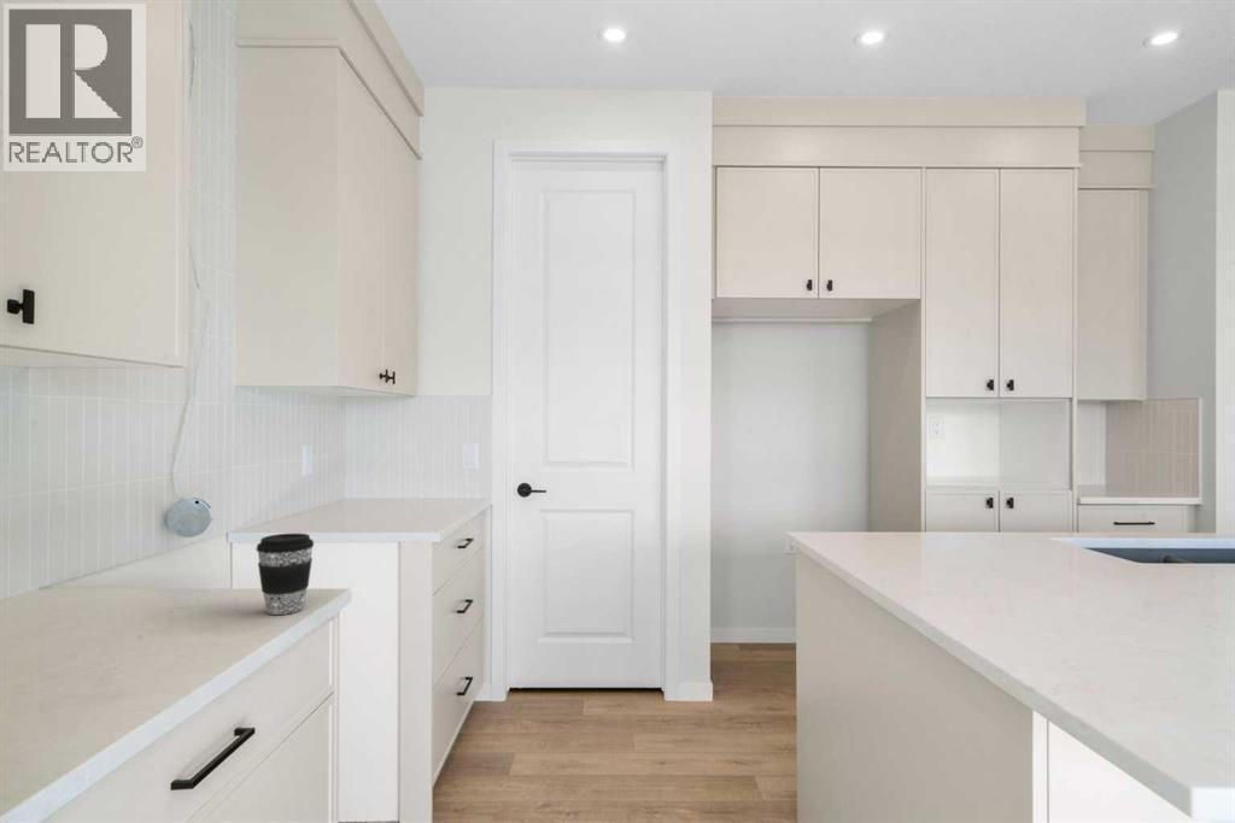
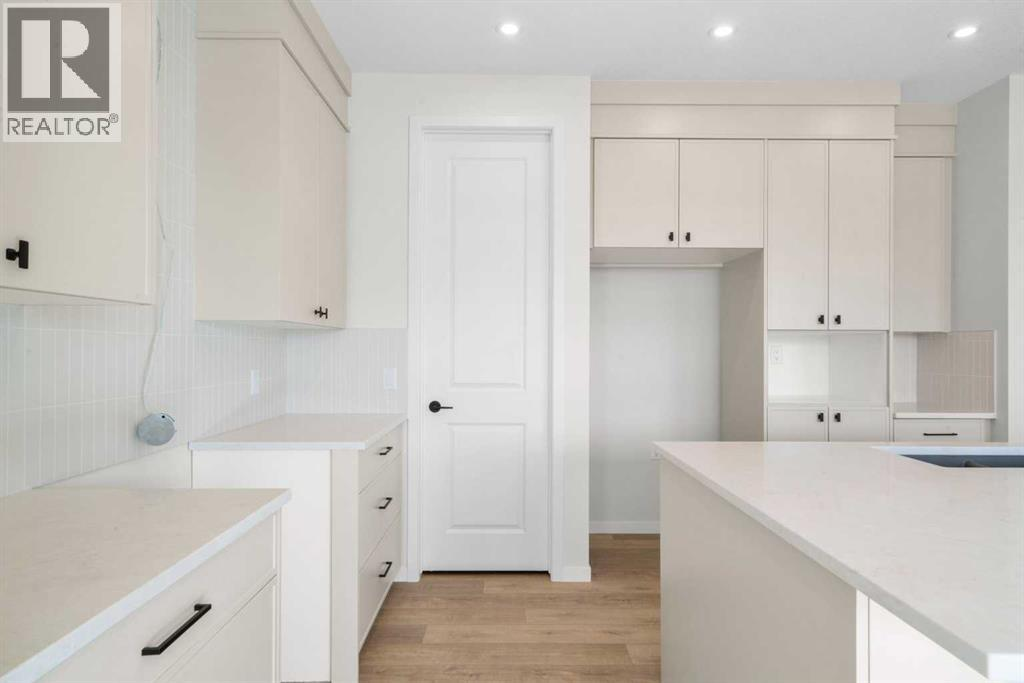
- coffee cup [254,533,315,616]
